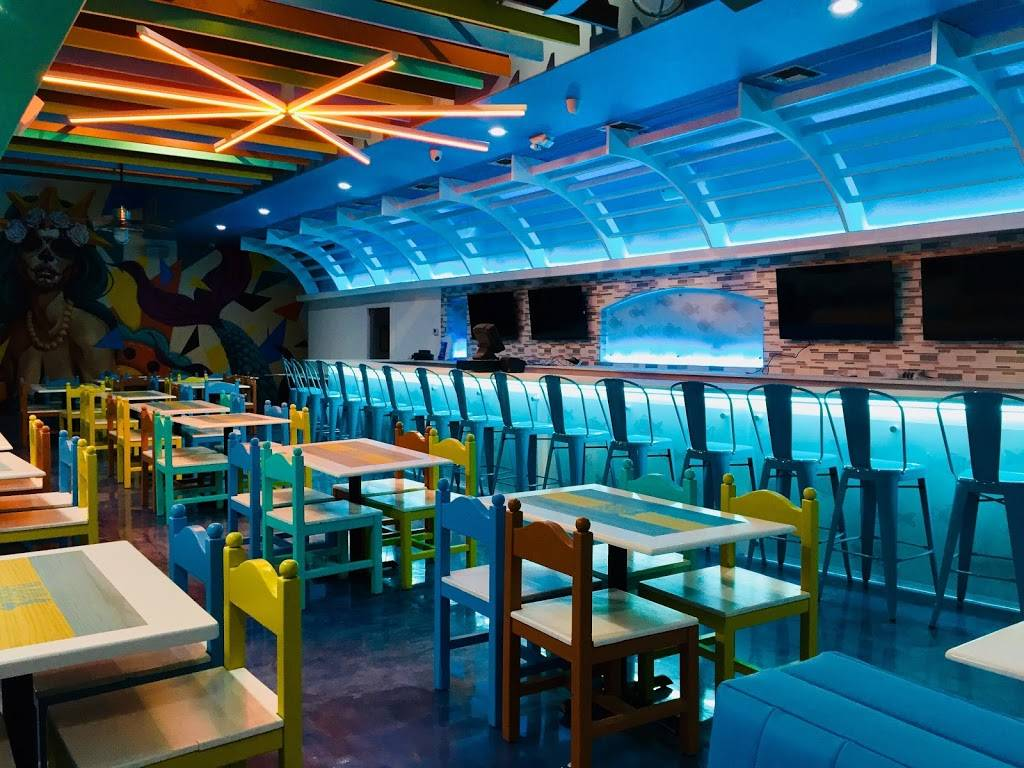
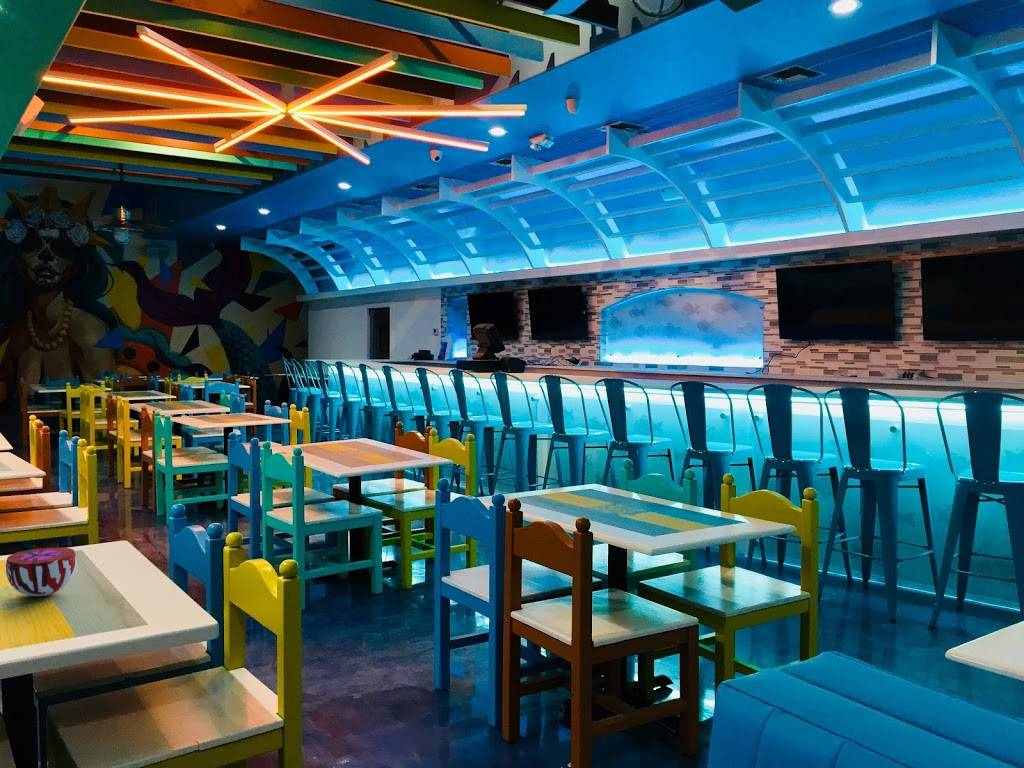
+ decorative bowl [5,547,77,597]
